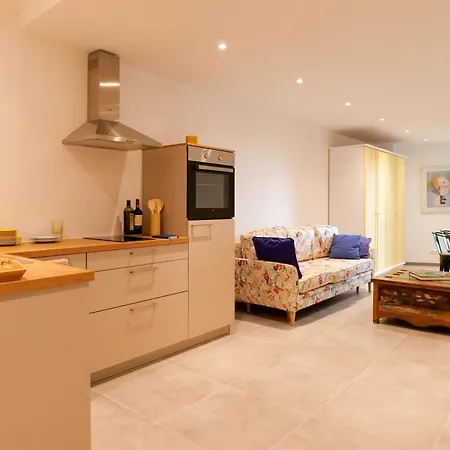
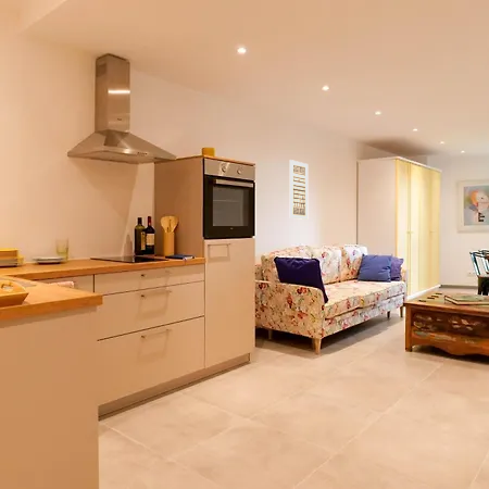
+ wall art [289,159,309,221]
